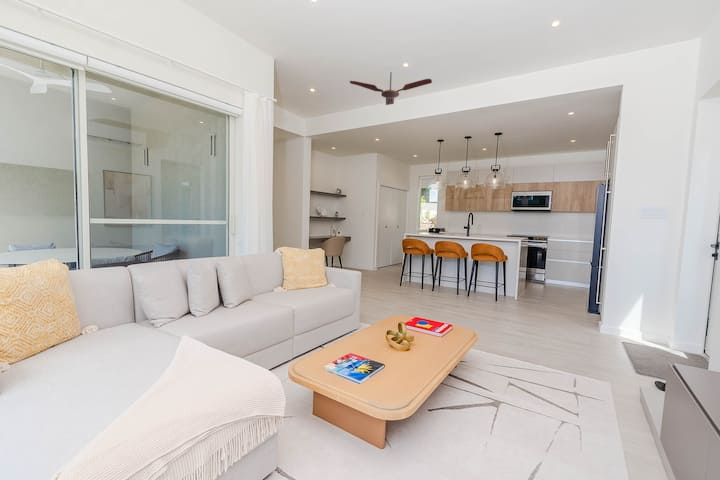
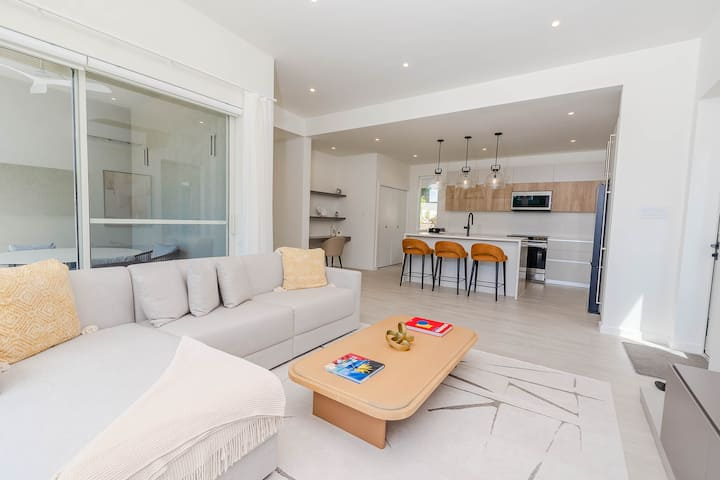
- ceiling fan [349,71,433,106]
